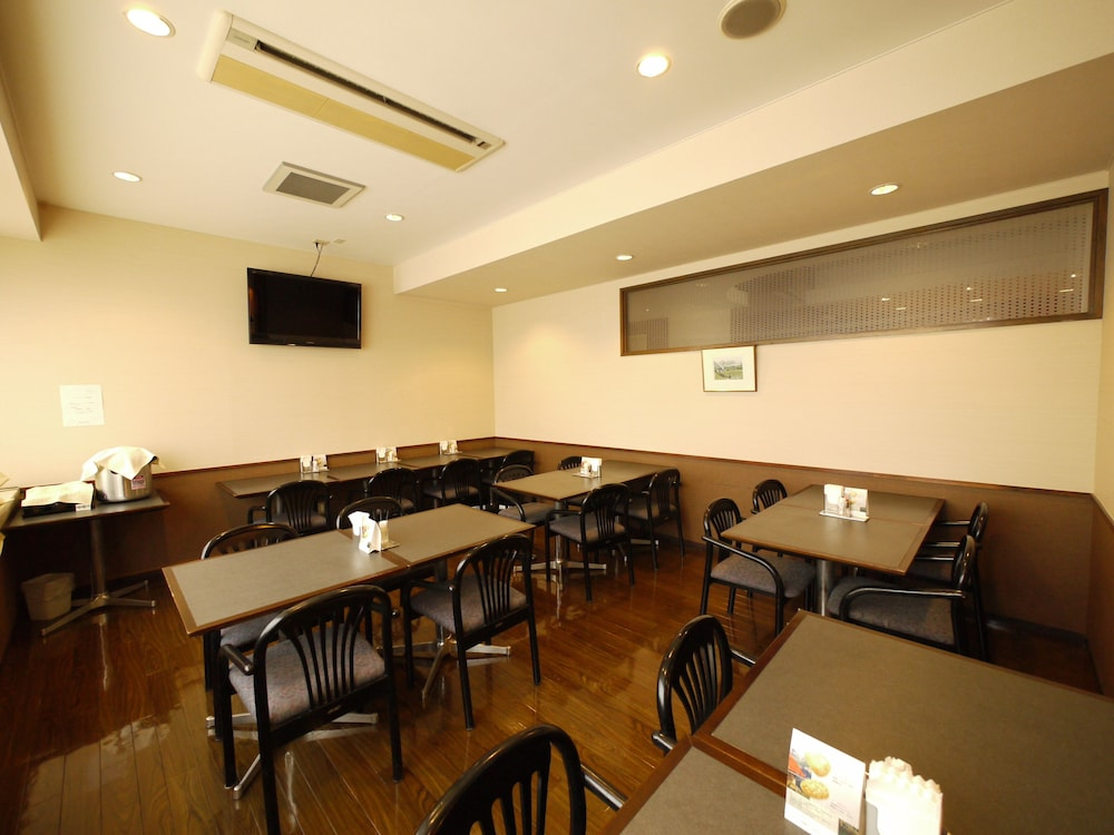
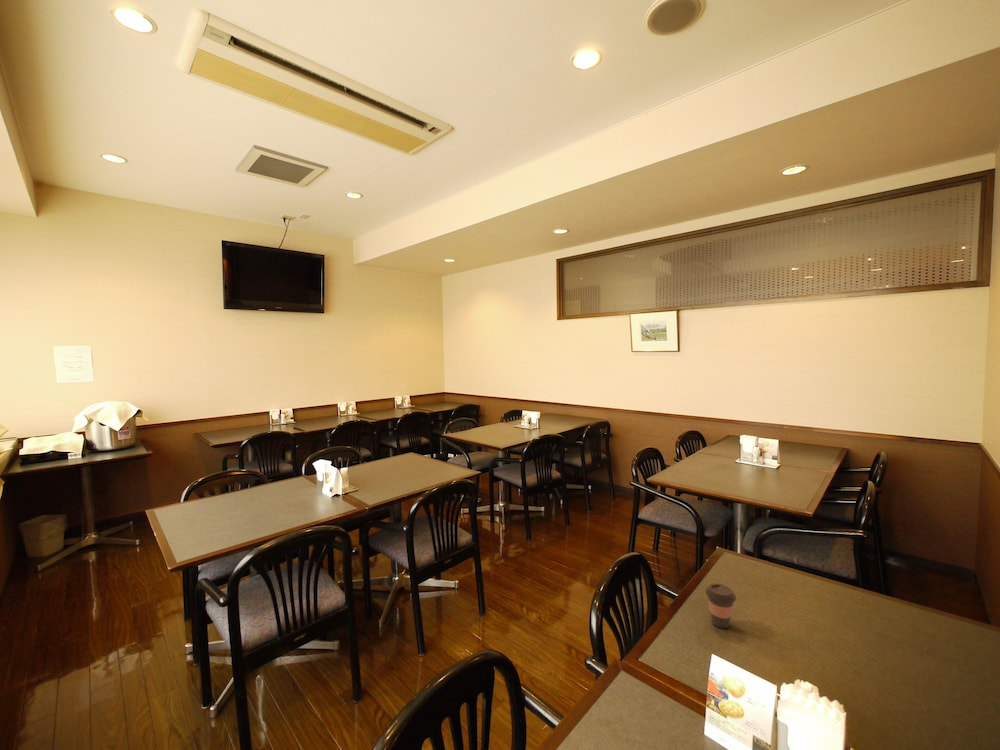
+ coffee cup [704,583,737,629]
